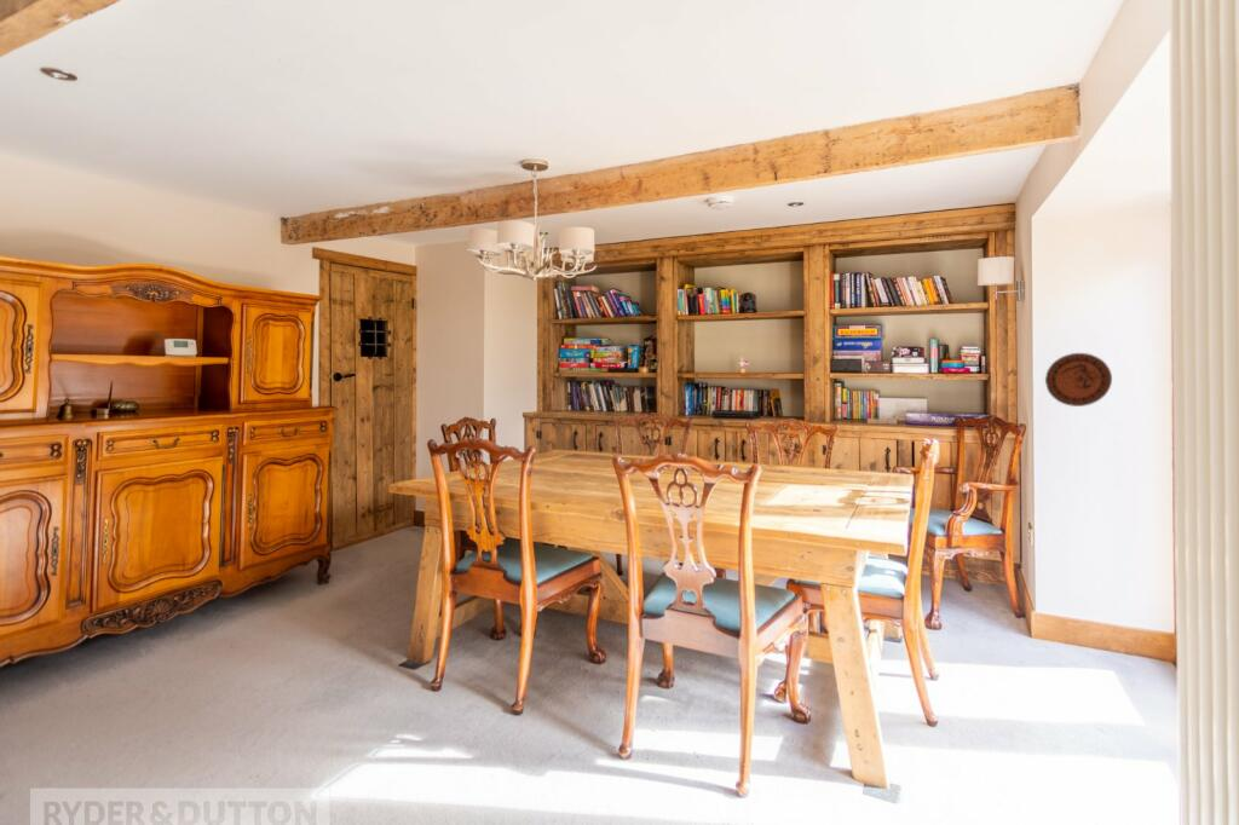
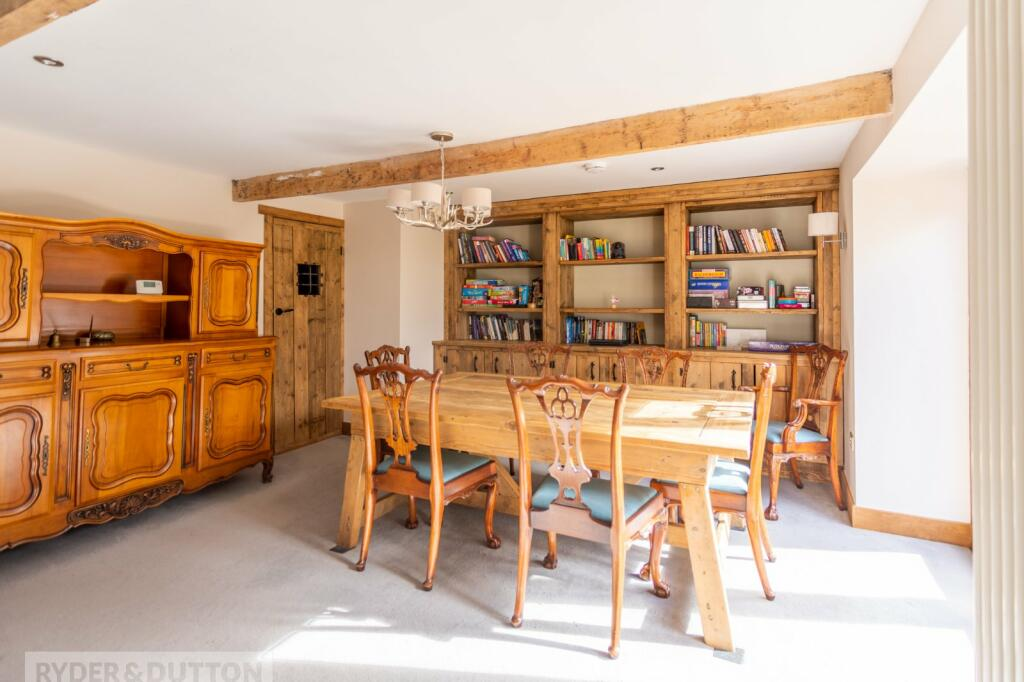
- decorative plate [1044,352,1113,408]
